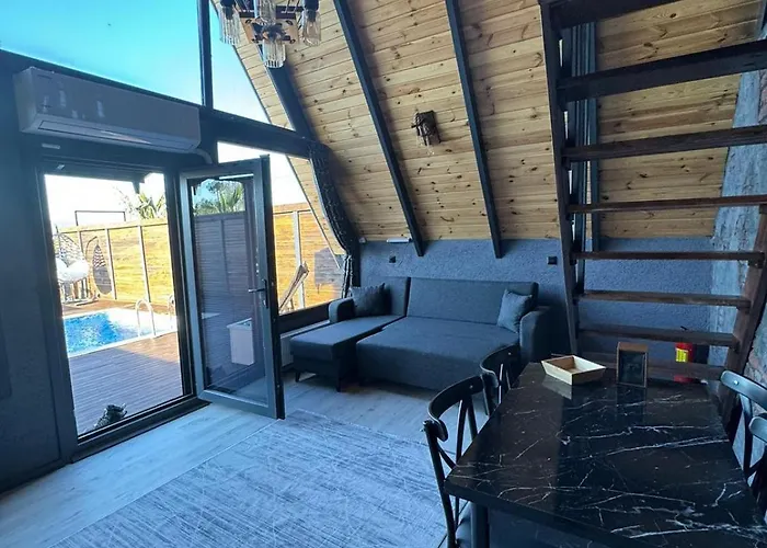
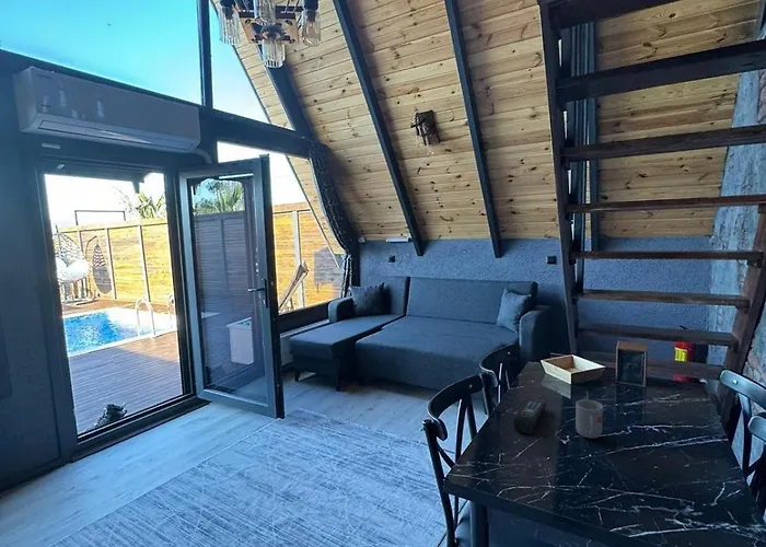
+ remote control [512,399,547,435]
+ mug [574,391,604,440]
